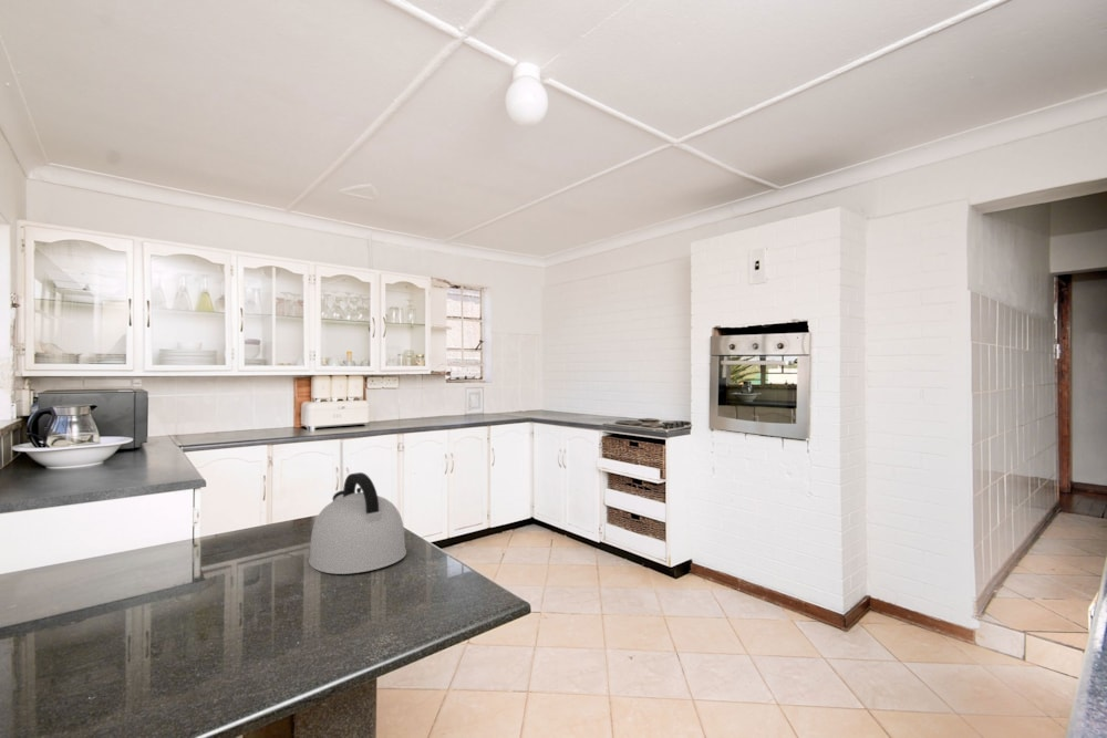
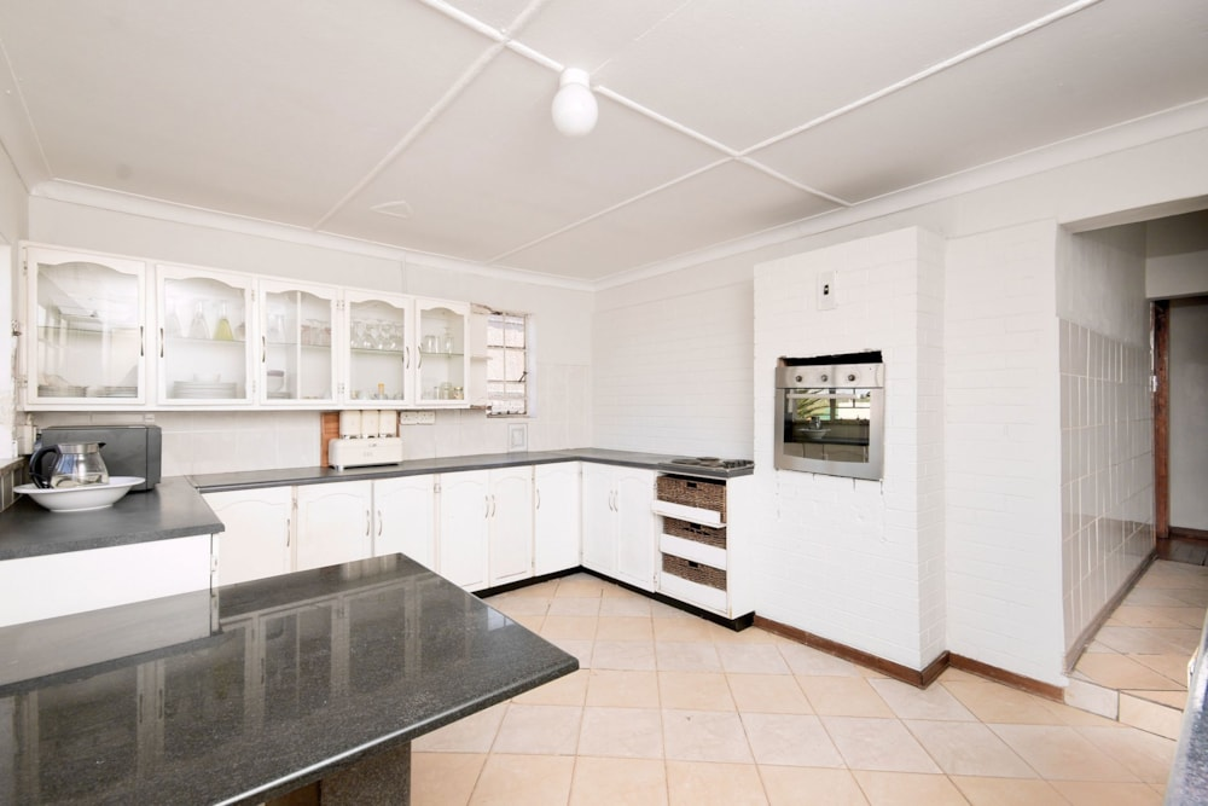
- kettle [308,471,407,575]
